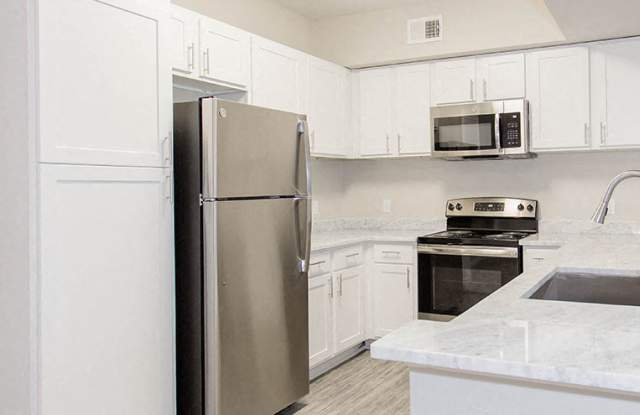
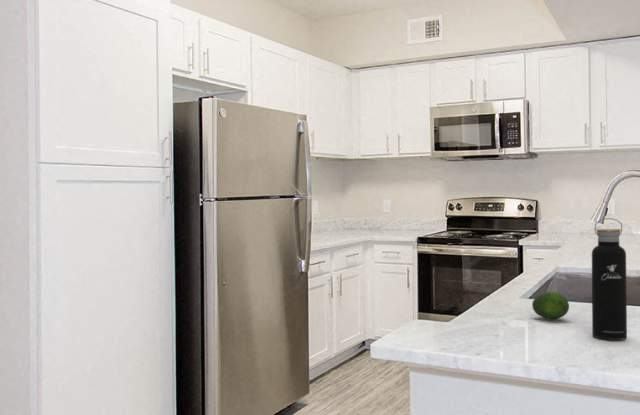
+ fruit [531,291,570,320]
+ water bottle [591,217,628,341]
